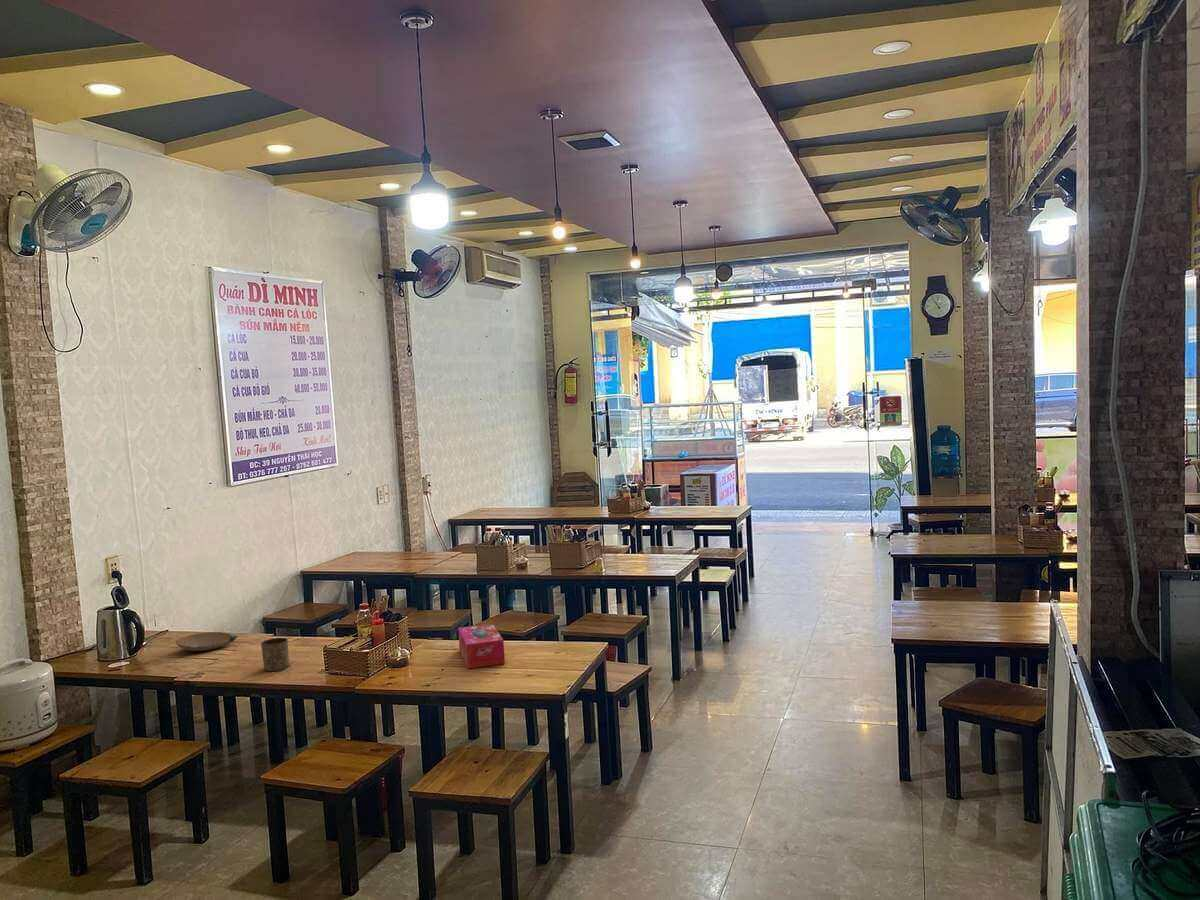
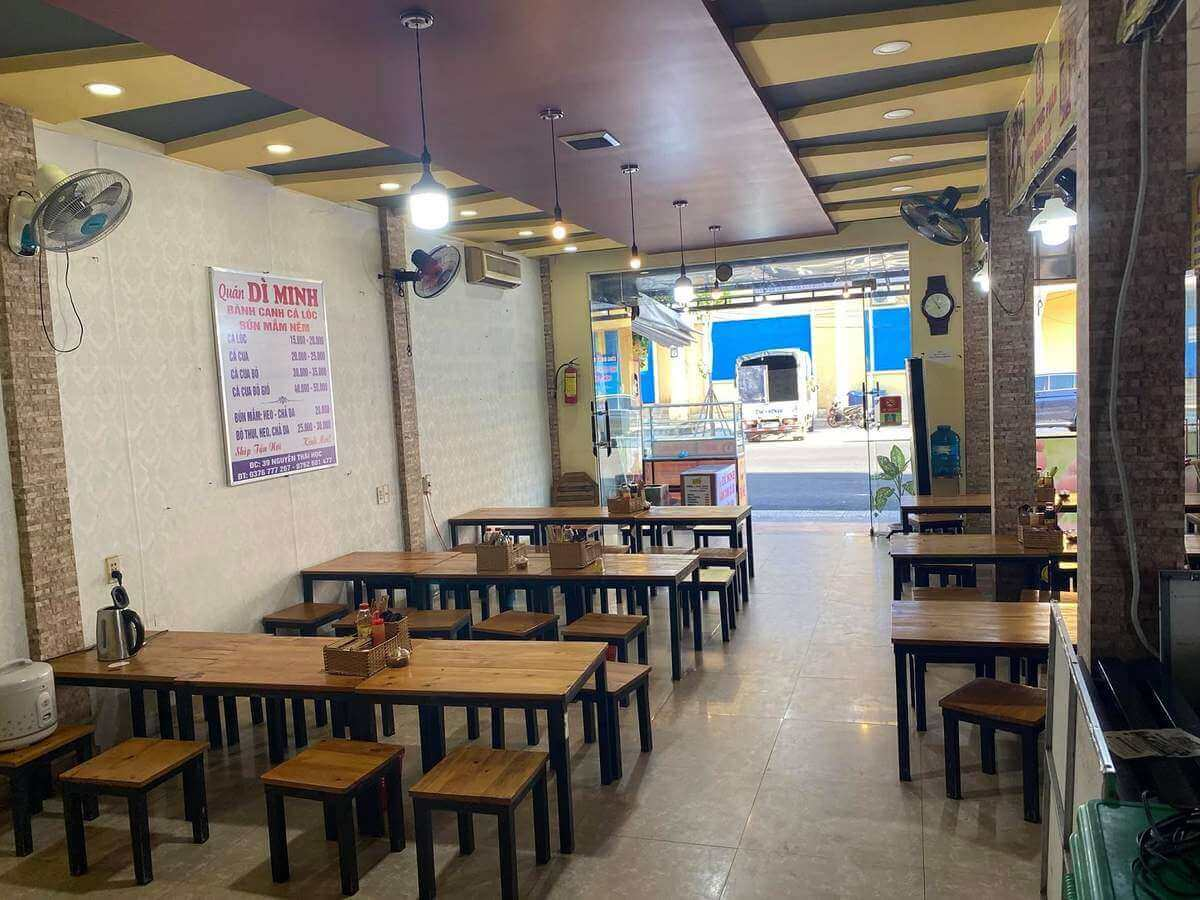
- bowl [174,631,239,652]
- cup [260,637,290,673]
- tissue box [457,623,506,670]
